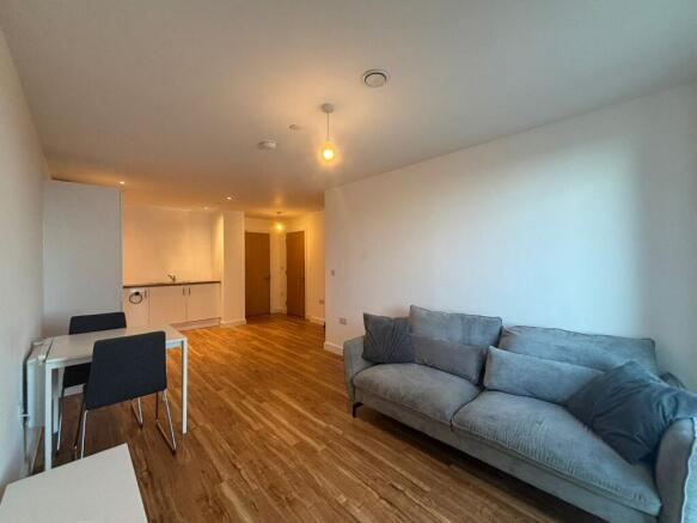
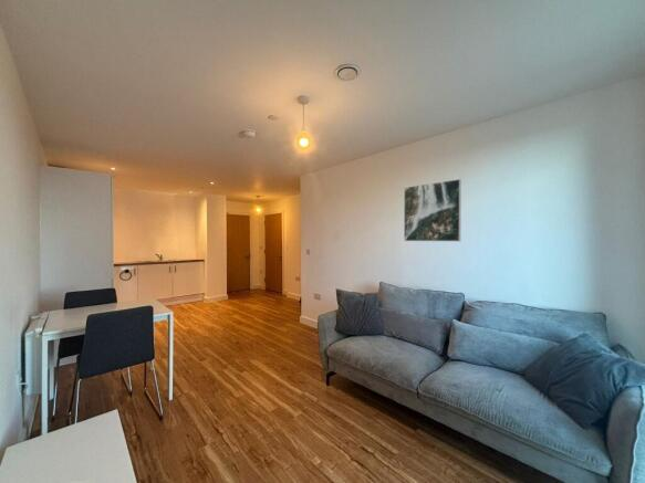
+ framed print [403,178,462,242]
